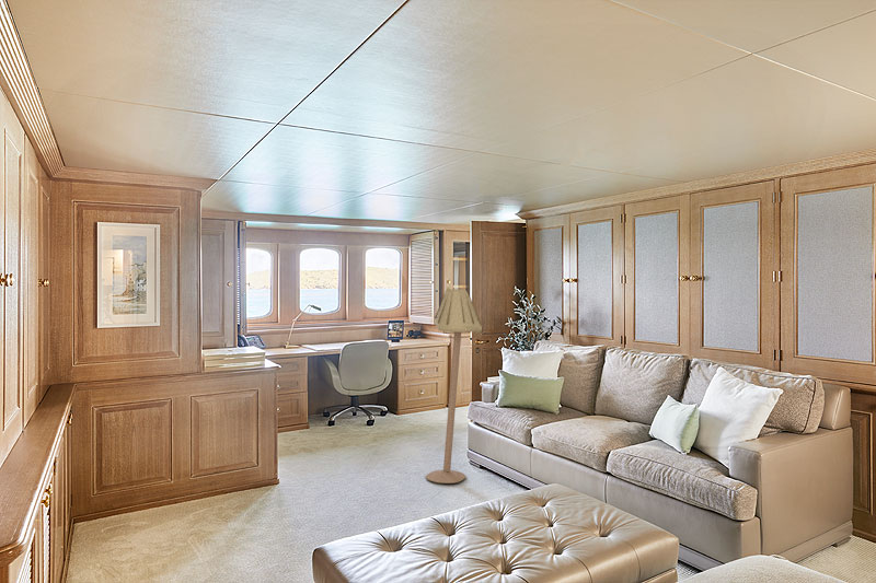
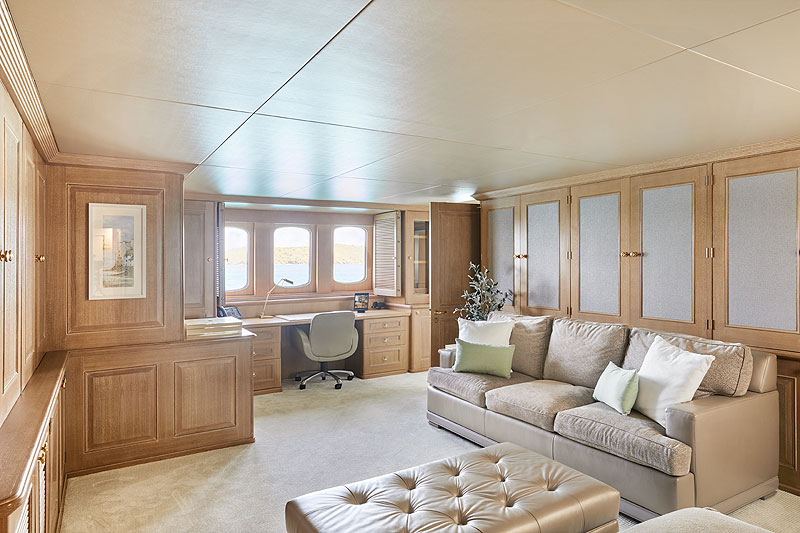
- floor lamp [425,285,483,485]
